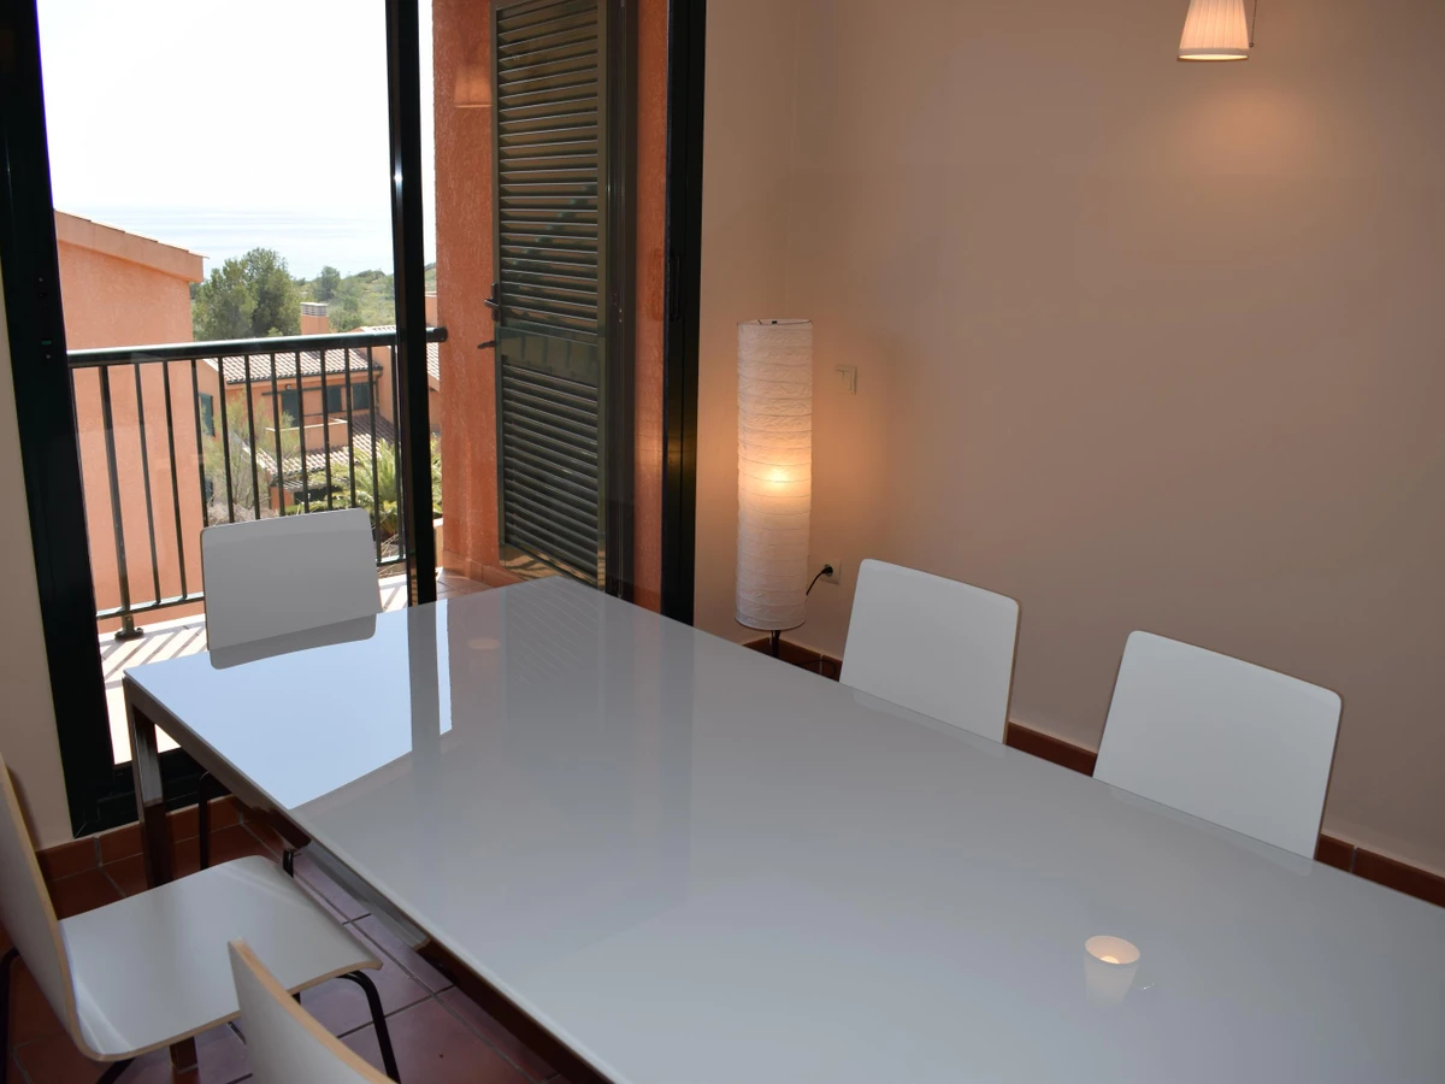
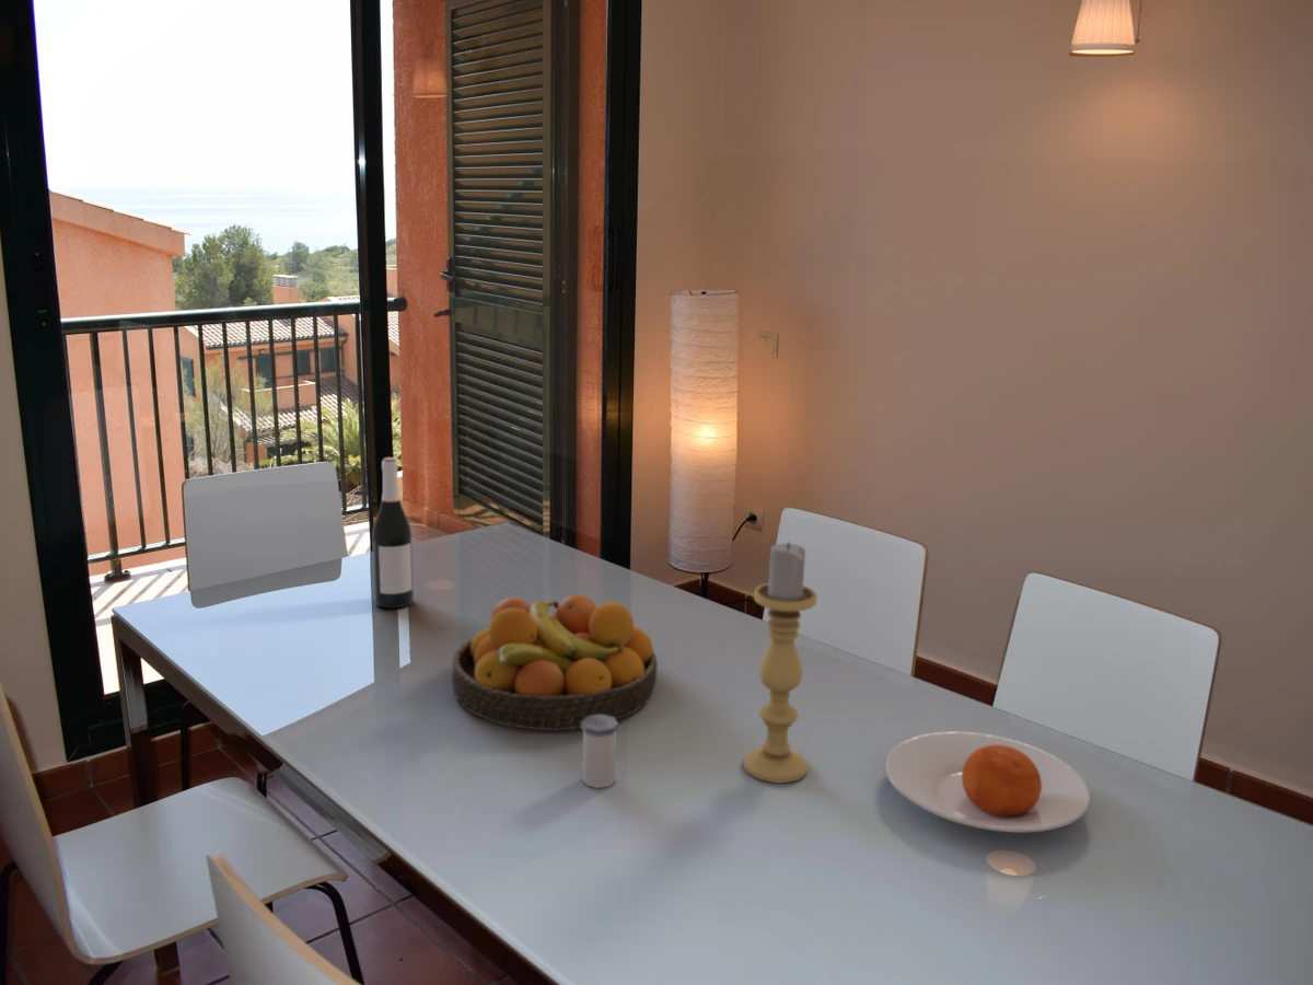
+ fruit bowl [451,593,659,731]
+ wine bottle [371,456,415,610]
+ candle holder [742,541,818,784]
+ plate [884,730,1091,834]
+ salt shaker [581,715,619,789]
